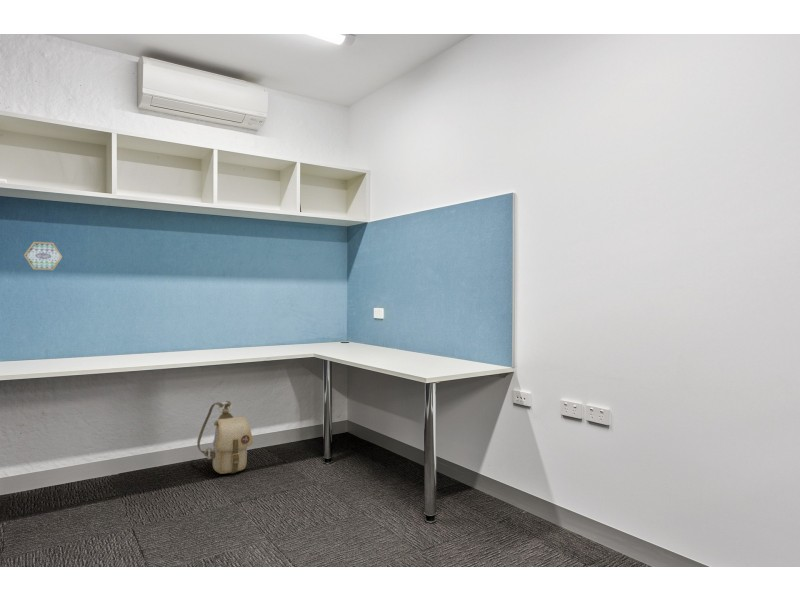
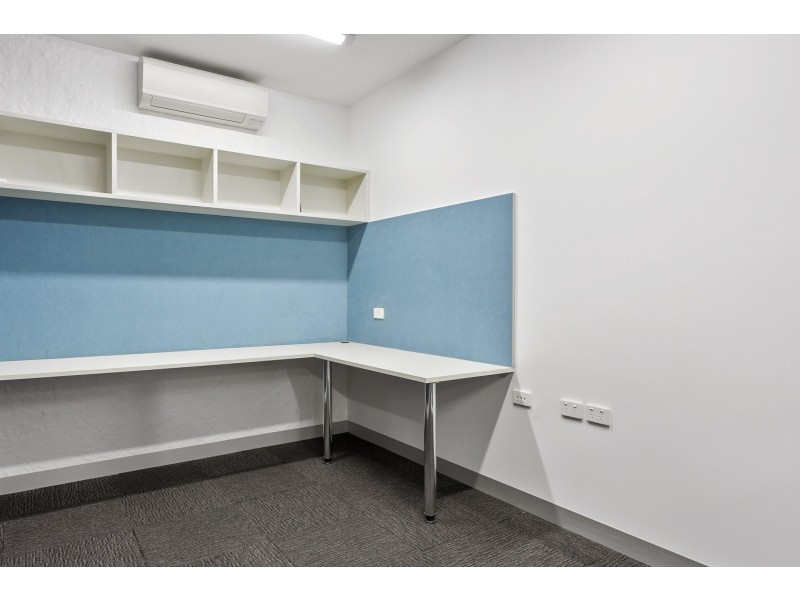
- backpack [196,400,254,475]
- greeting card [23,241,63,271]
